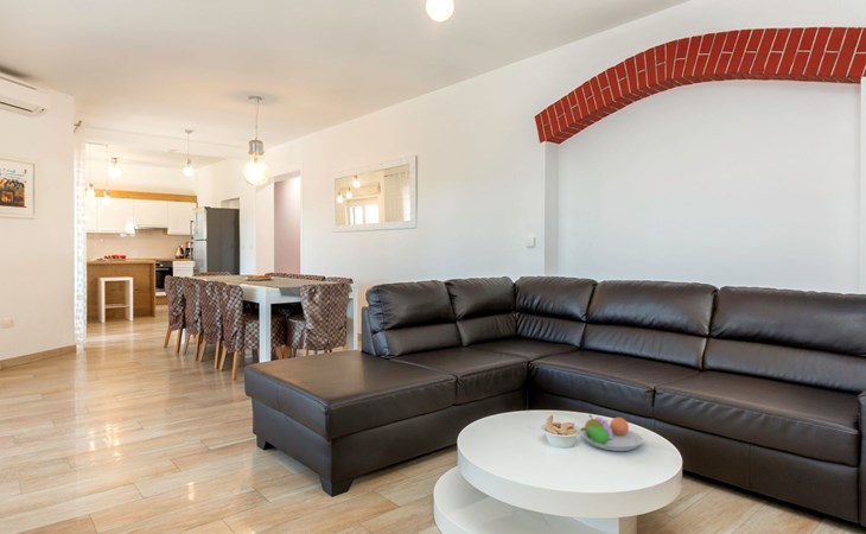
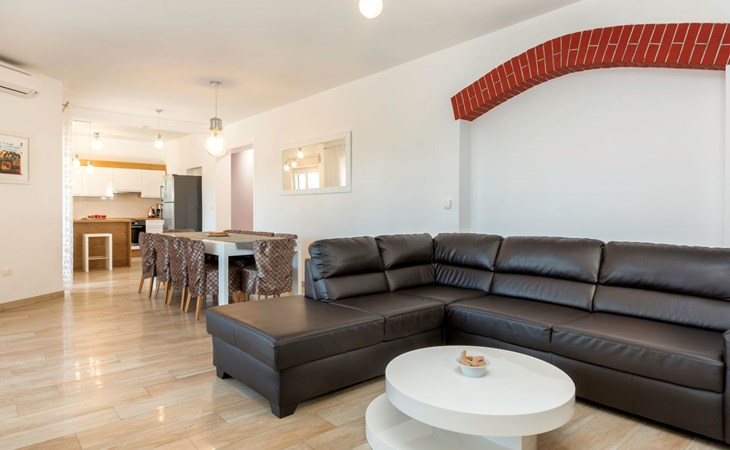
- fruit bowl [579,413,644,452]
